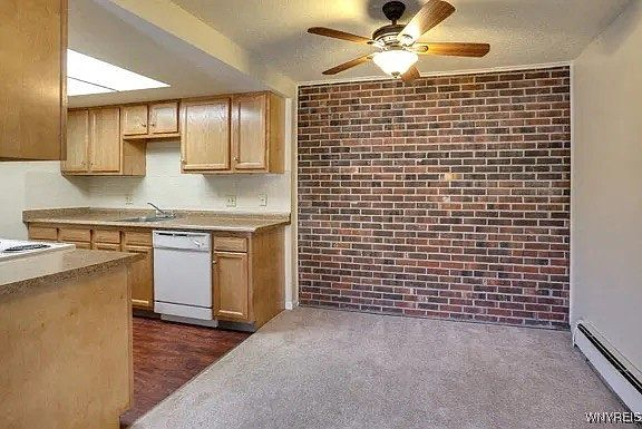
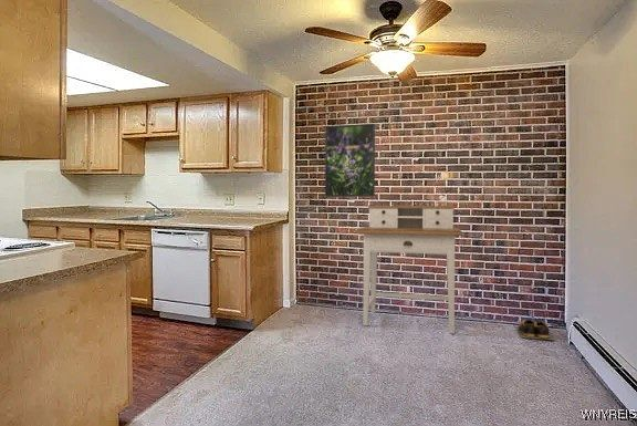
+ shoes [514,319,555,341]
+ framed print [324,123,376,198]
+ desk [355,205,463,334]
